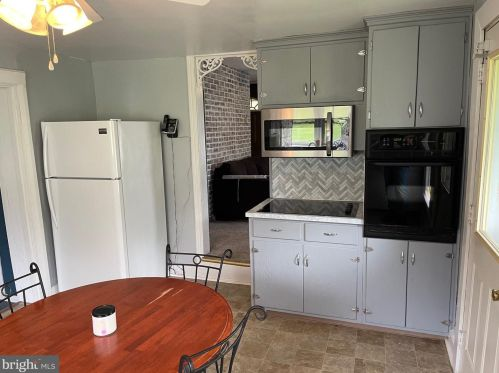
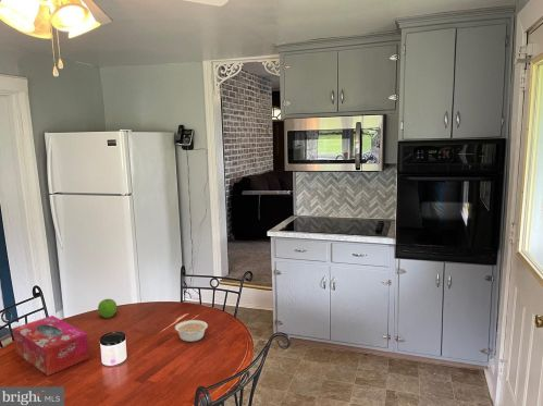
+ tissue box [12,315,90,377]
+ fruit [97,298,118,319]
+ legume [174,319,209,343]
